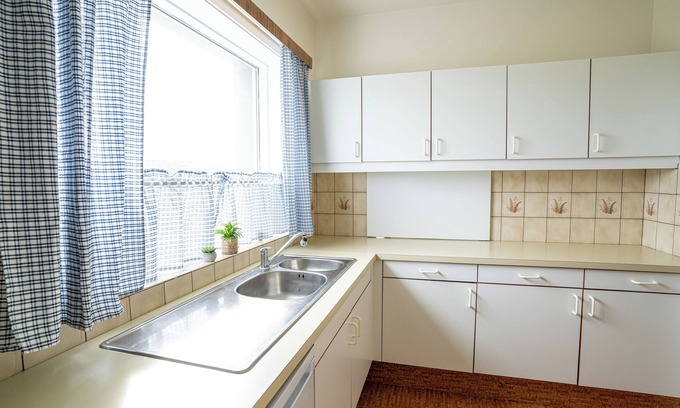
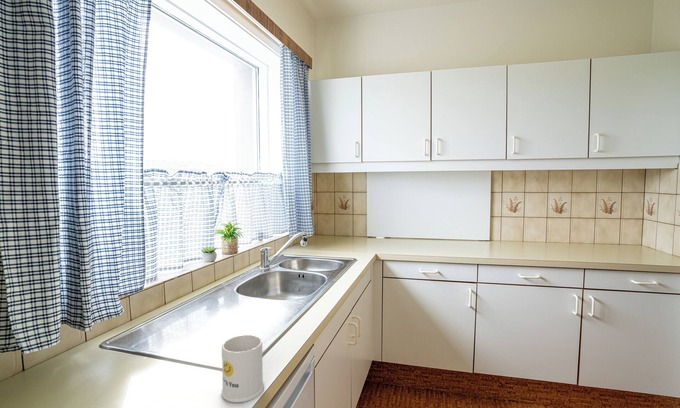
+ mug [221,334,265,403]
